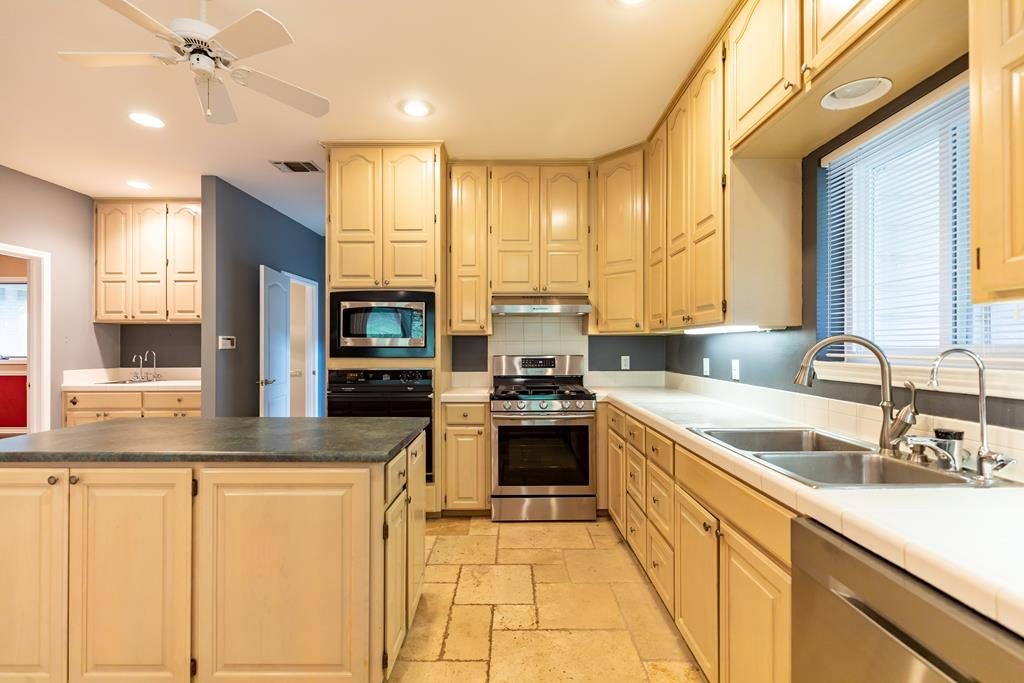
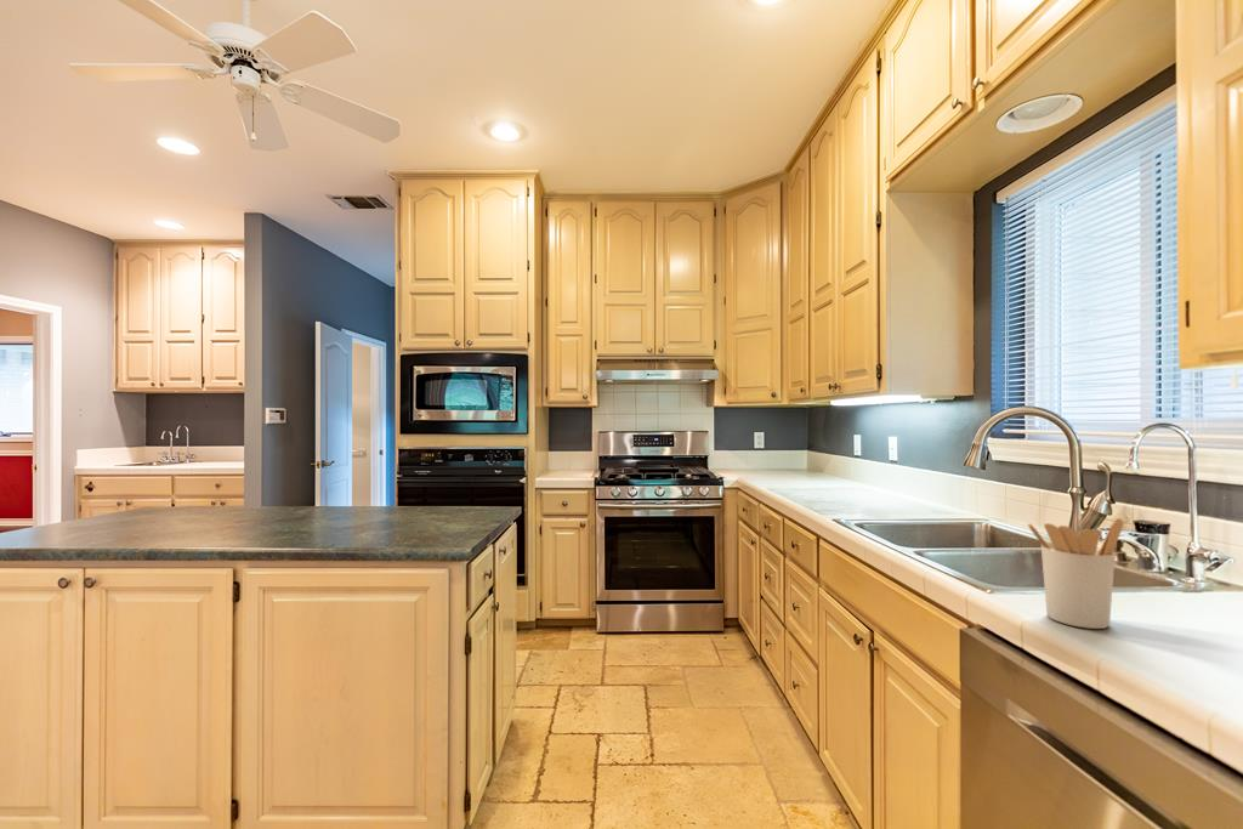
+ utensil holder [1026,517,1125,630]
